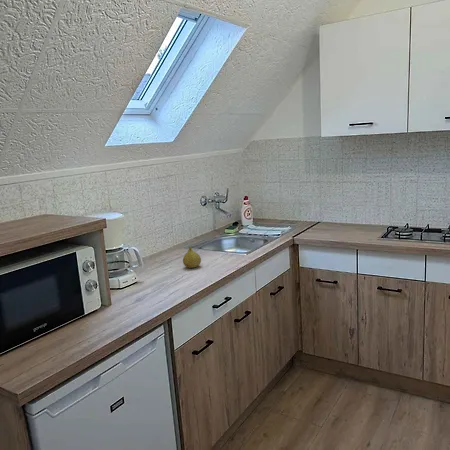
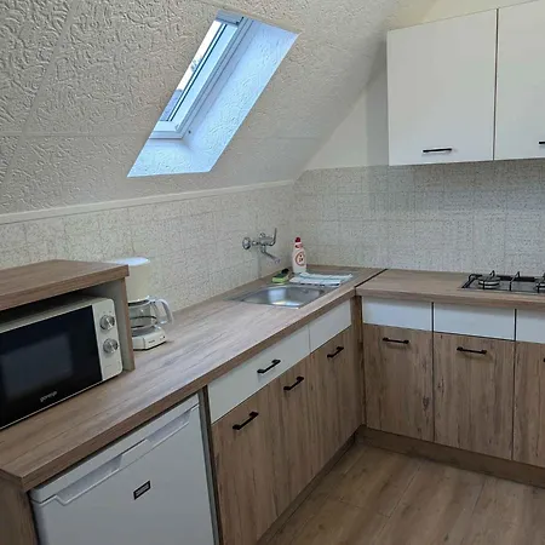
- fruit [182,246,202,269]
